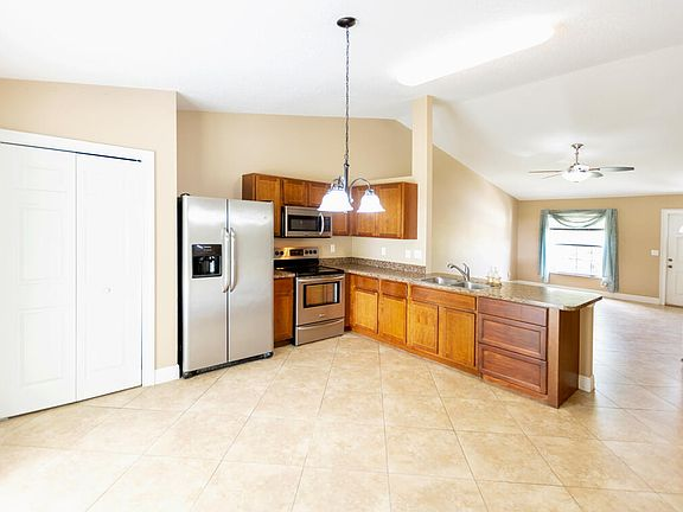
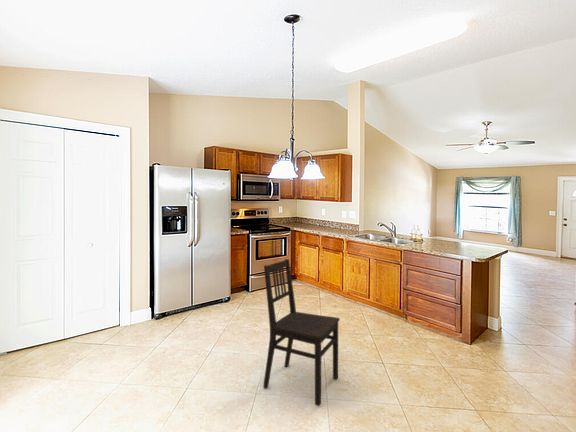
+ dining chair [262,258,341,407]
